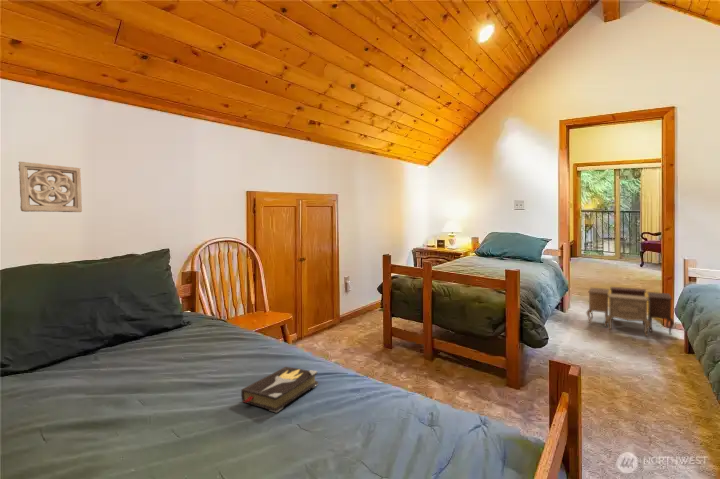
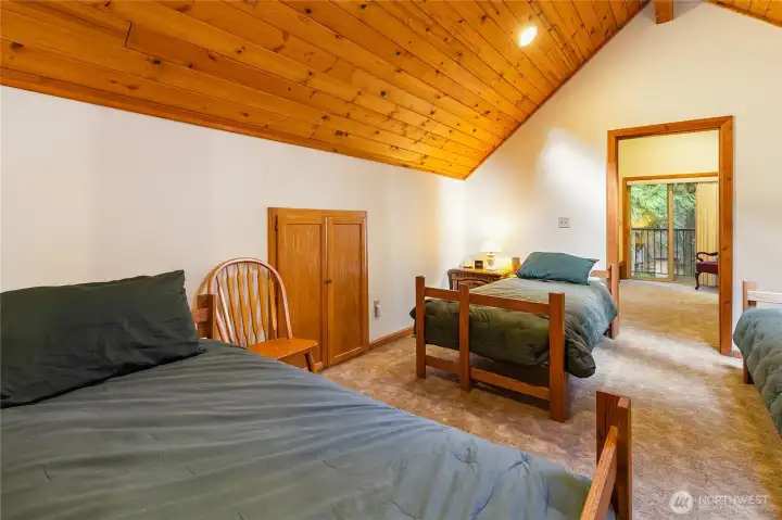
- hardback book [240,366,319,414]
- nightstand [585,286,675,337]
- wall ornament [17,161,83,213]
